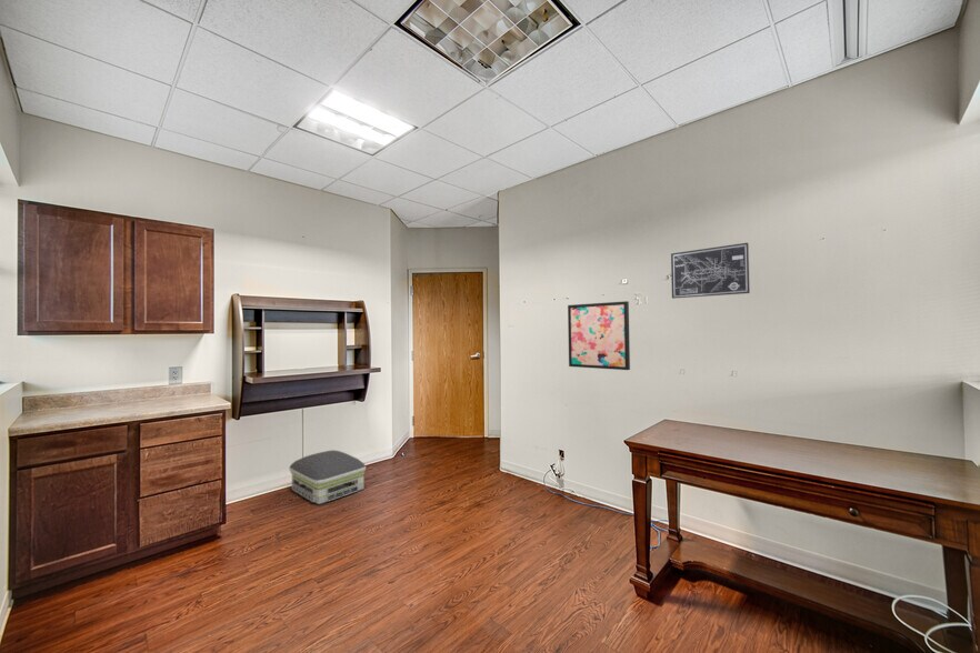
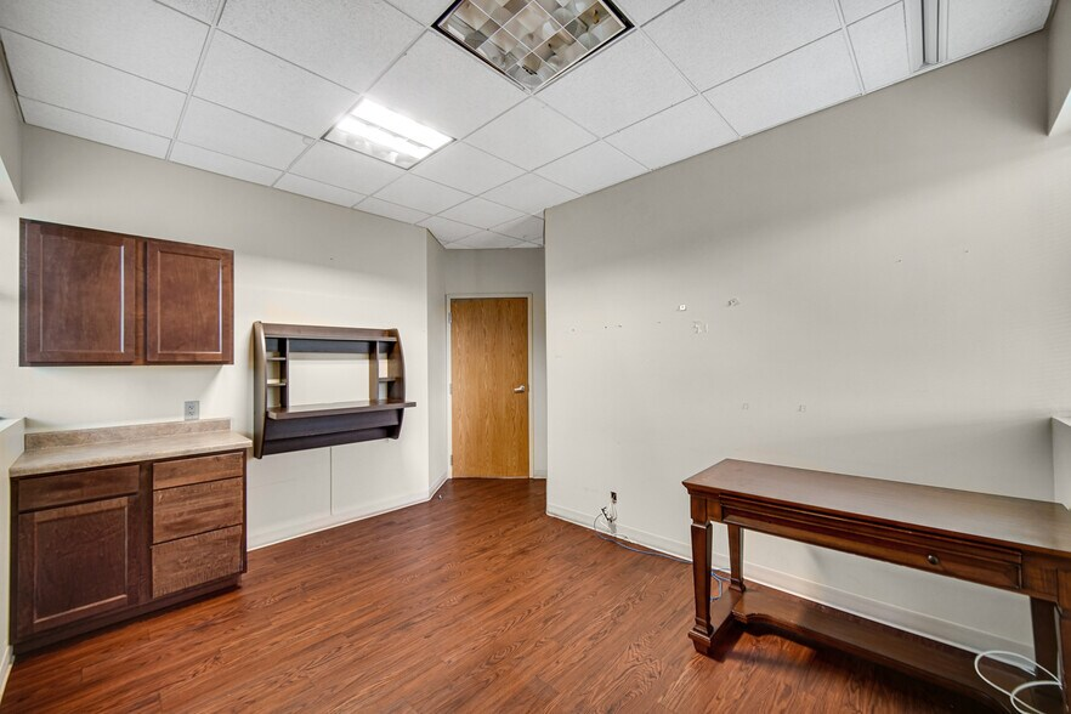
- air purifier [288,449,367,506]
- wall art [567,300,631,371]
- wall art [670,242,751,300]
